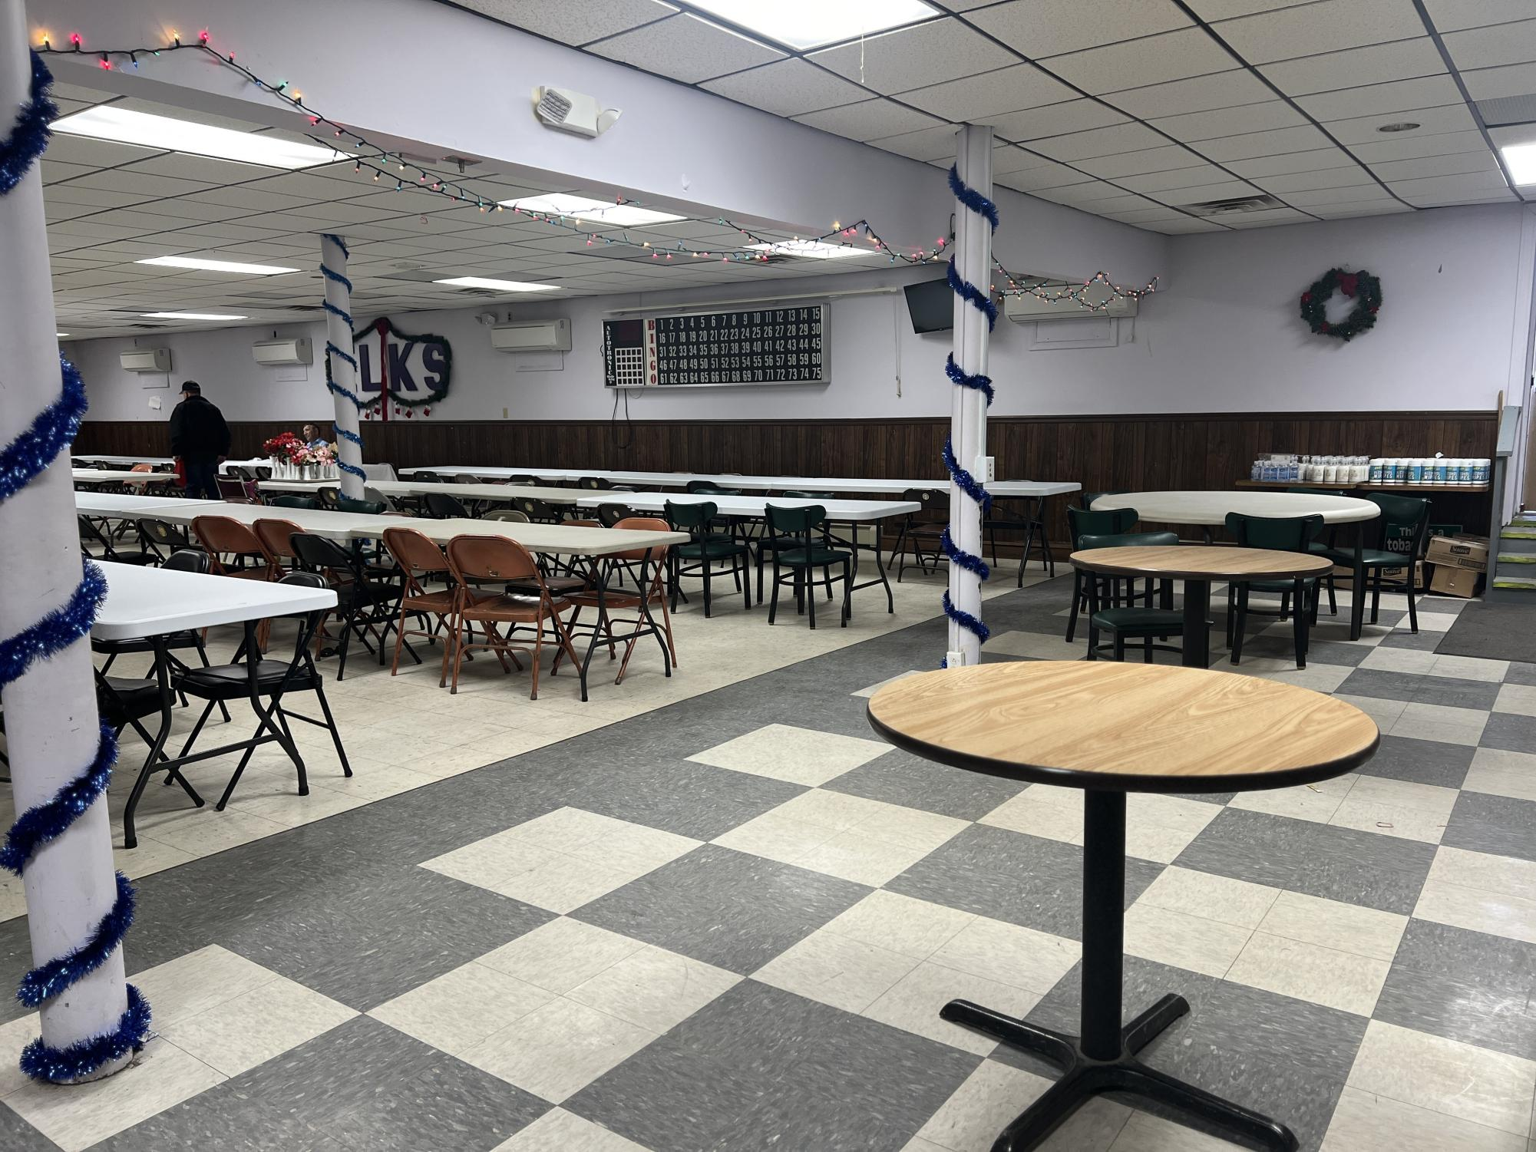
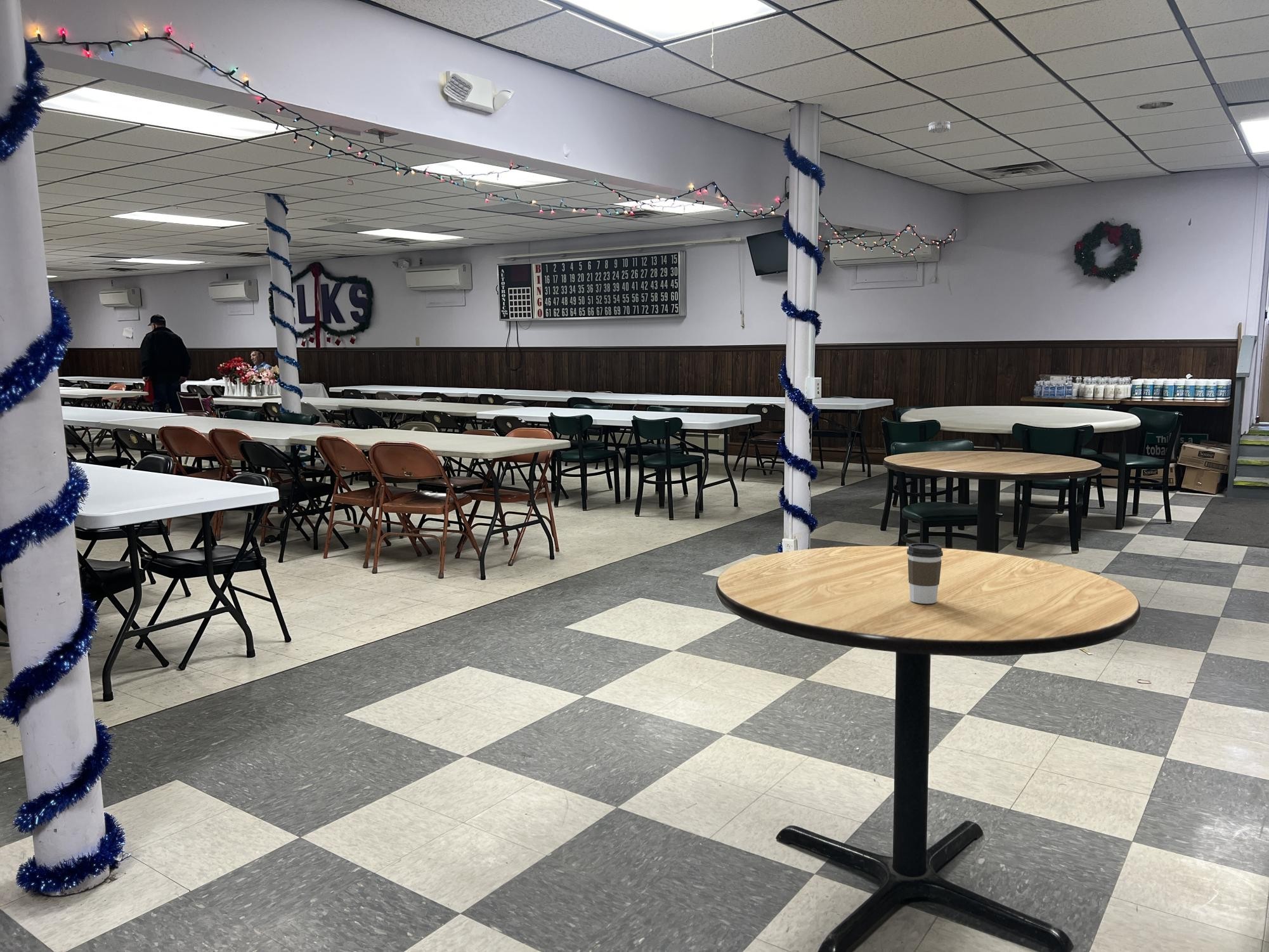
+ coffee cup [906,542,944,604]
+ smoke detector [928,120,951,134]
